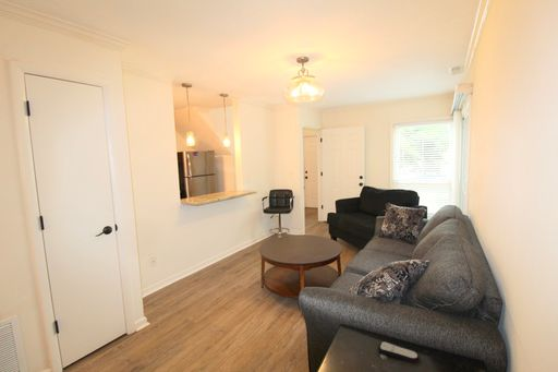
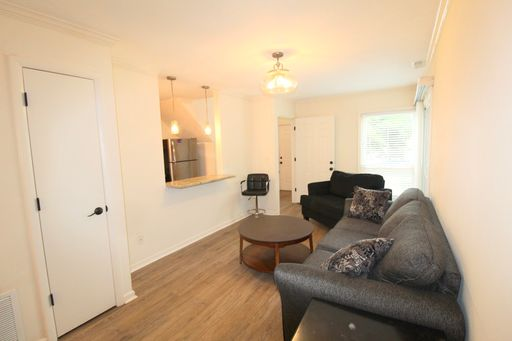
- remote control [377,340,421,364]
